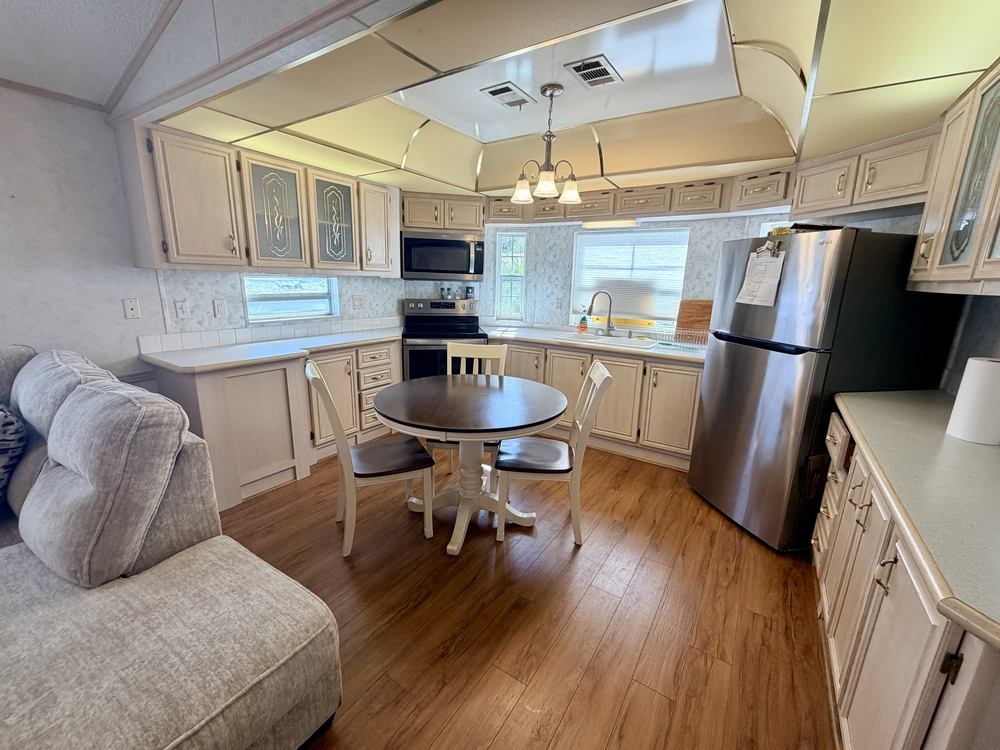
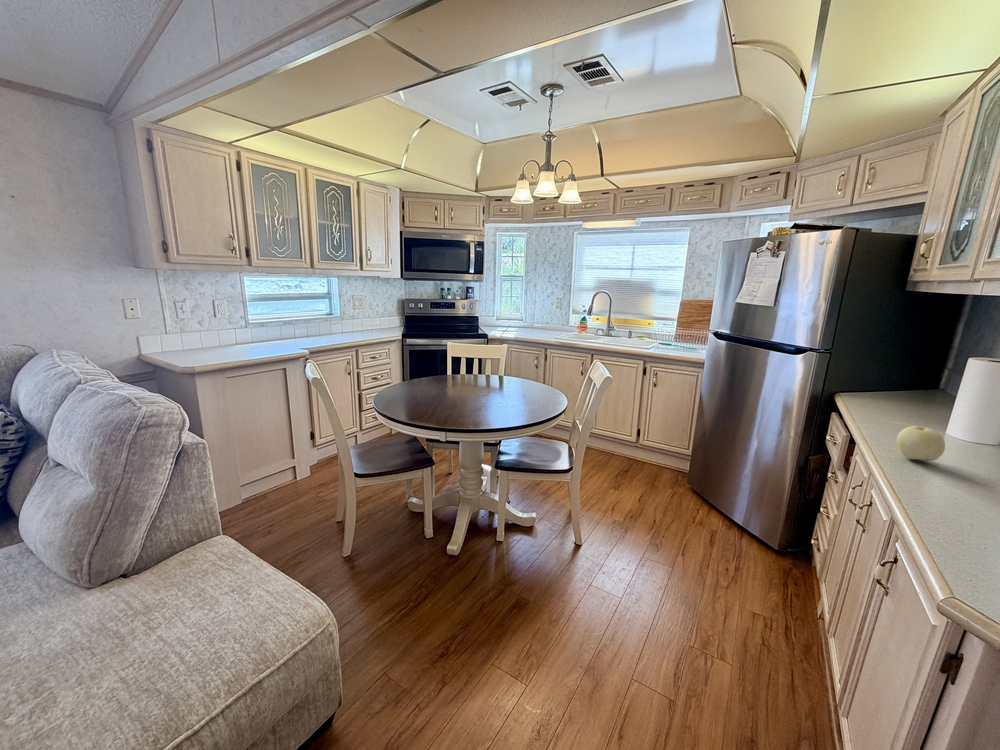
+ fruit [896,425,946,462]
